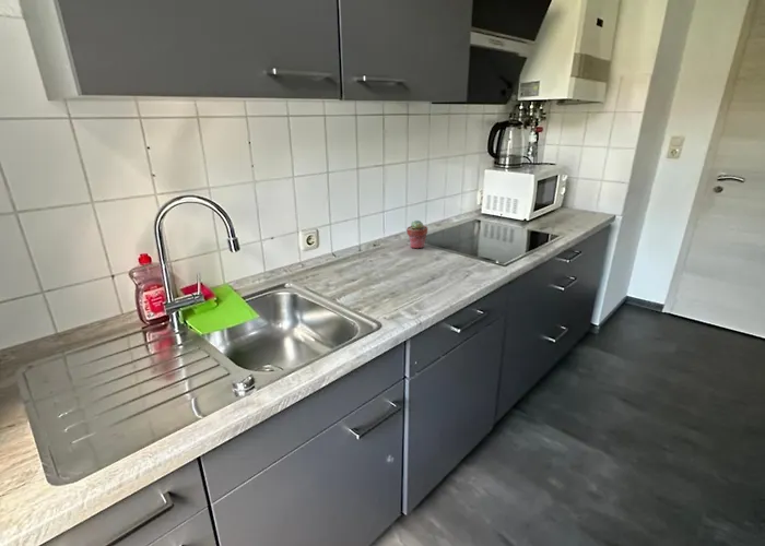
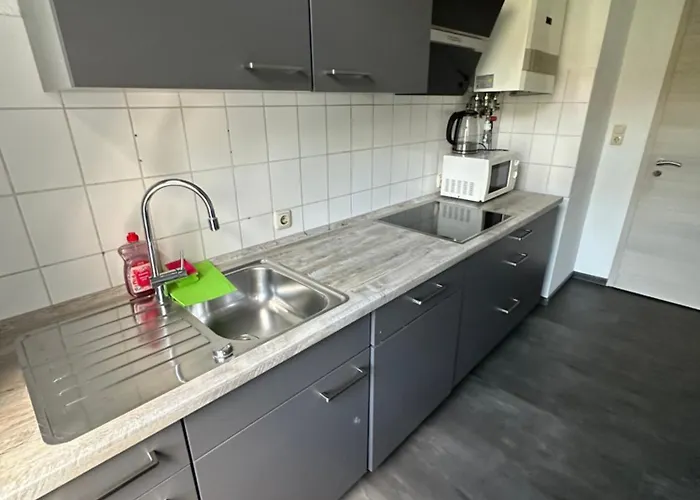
- potted succulent [405,219,428,249]
